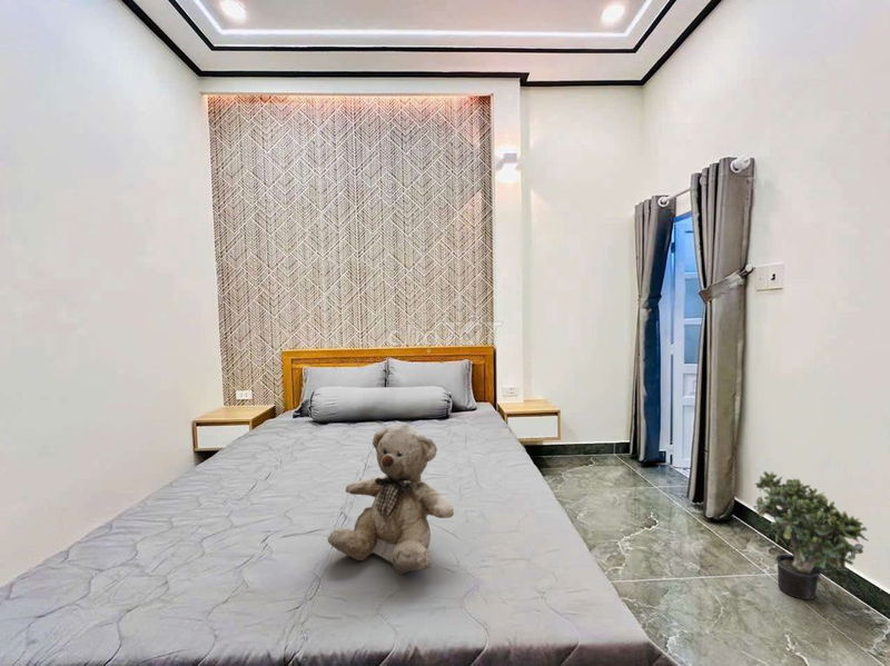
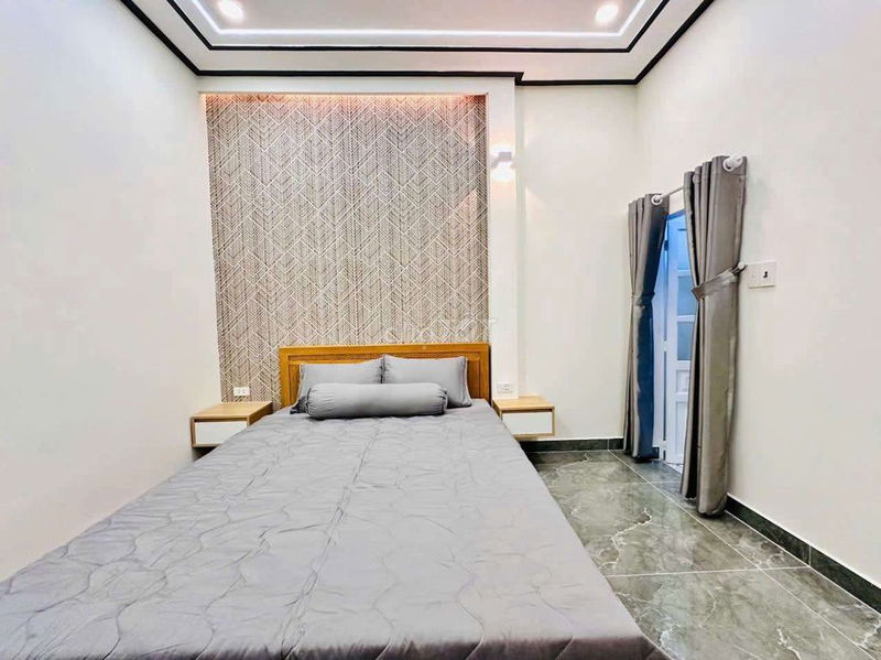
- potted plant [752,470,870,600]
- teddy bear [327,424,455,576]
